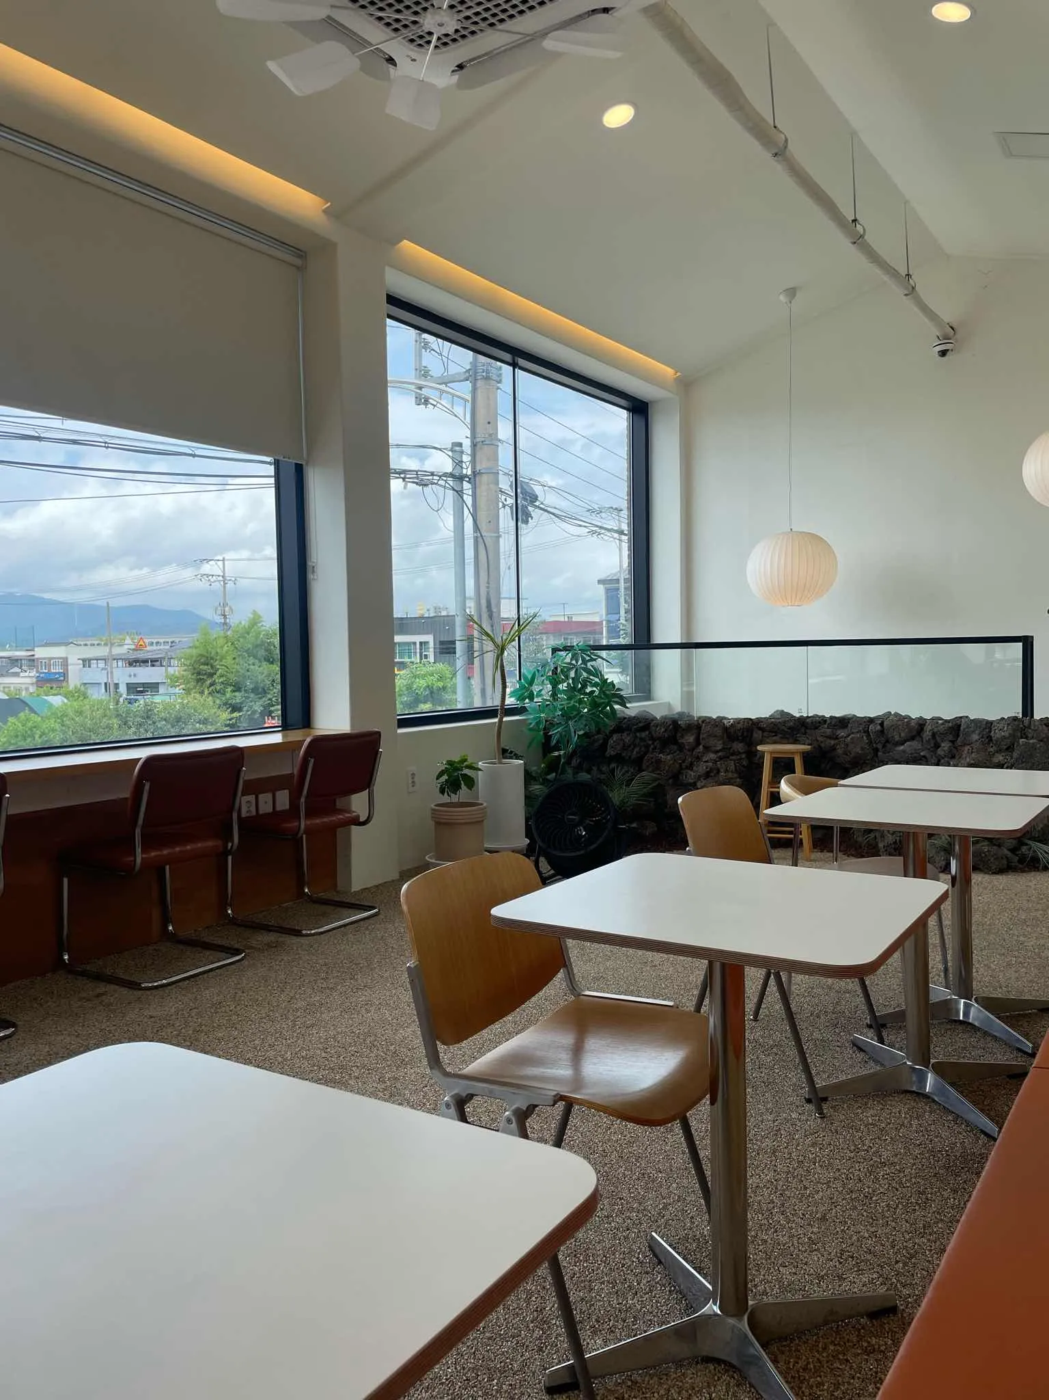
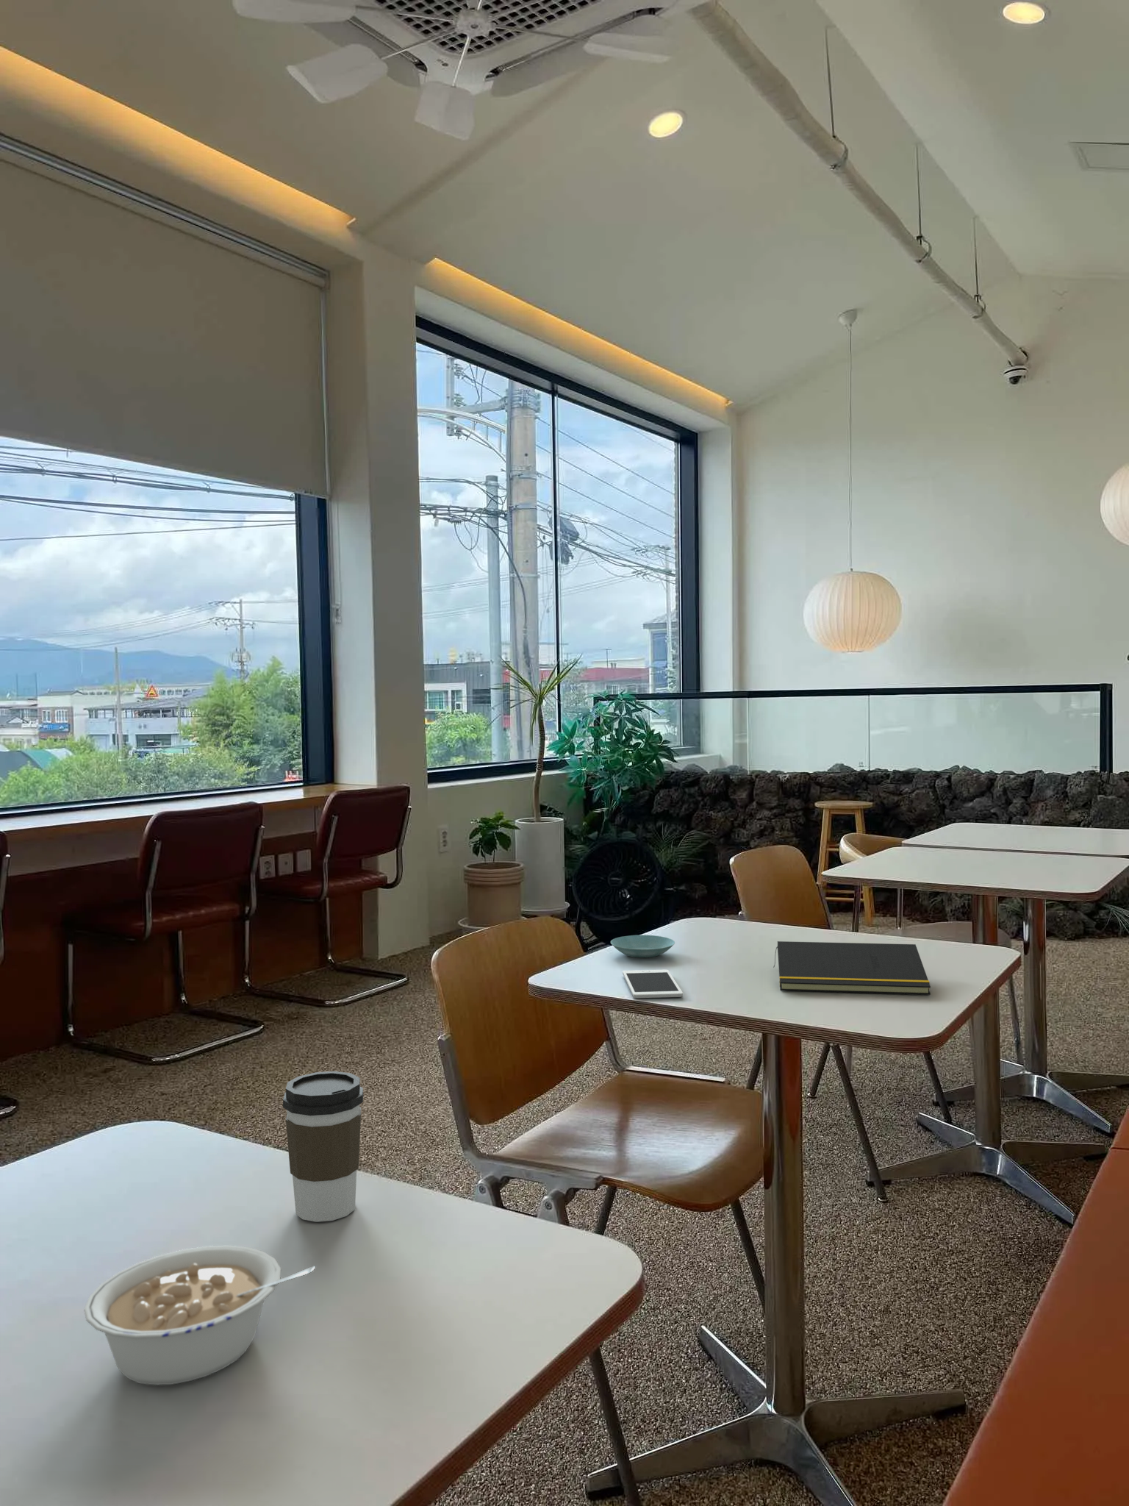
+ saucer [610,934,676,958]
+ notepad [773,940,931,996]
+ coffee cup [282,1071,364,1223]
+ legume [84,1245,317,1386]
+ cell phone [621,969,683,998]
